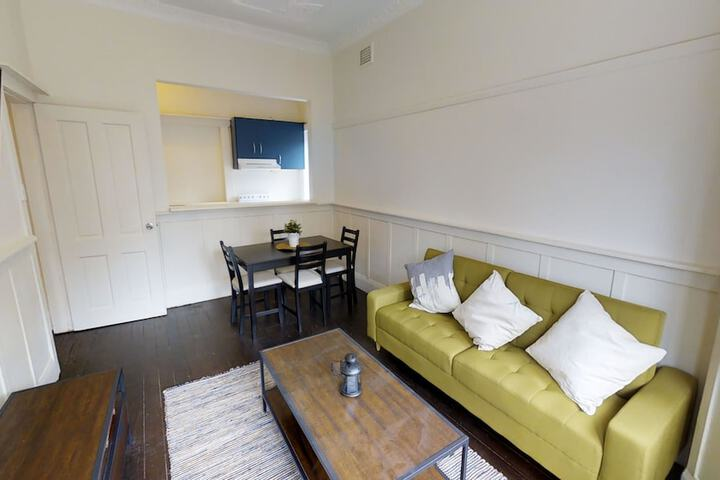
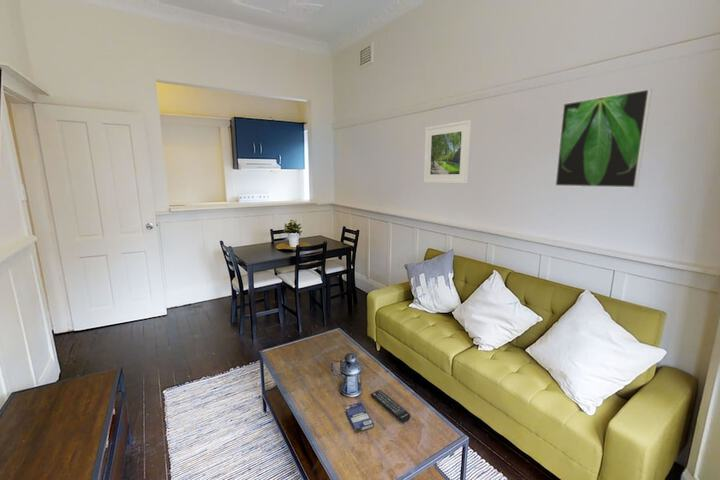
+ small box [344,402,375,433]
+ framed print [423,119,472,185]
+ remote control [369,389,411,423]
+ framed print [554,88,653,189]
